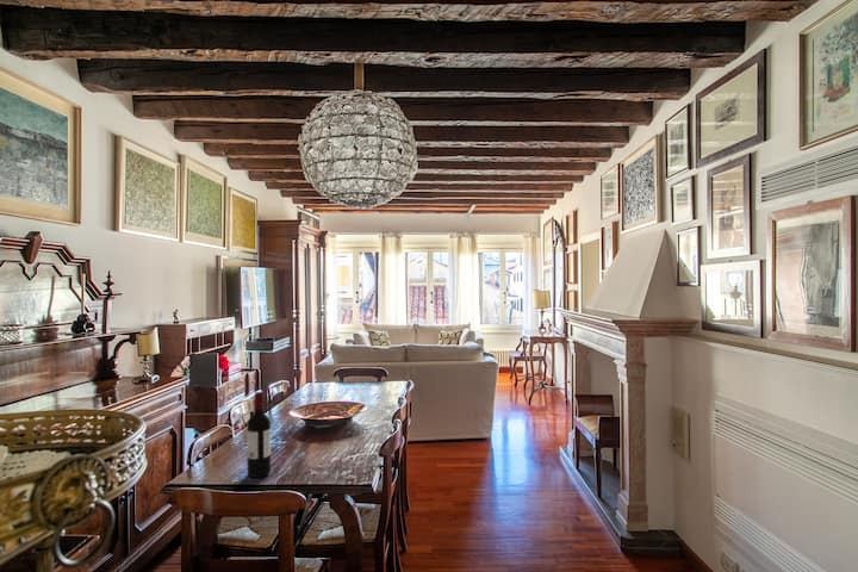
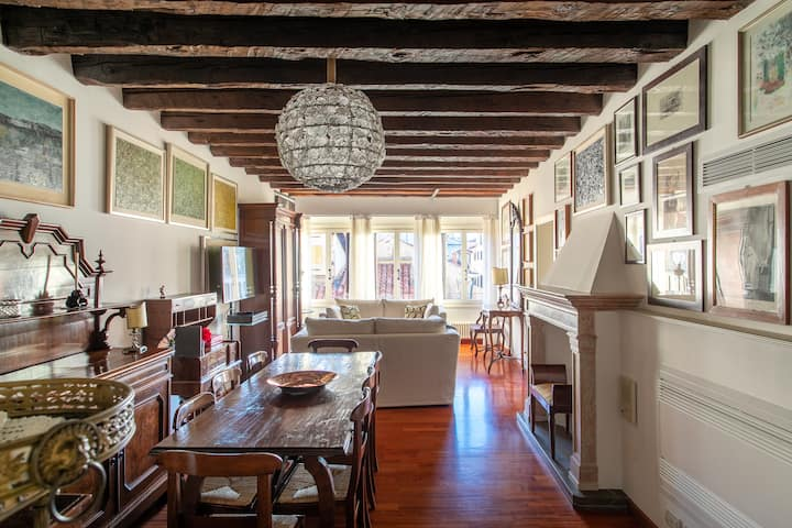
- wine bottle [245,391,272,479]
